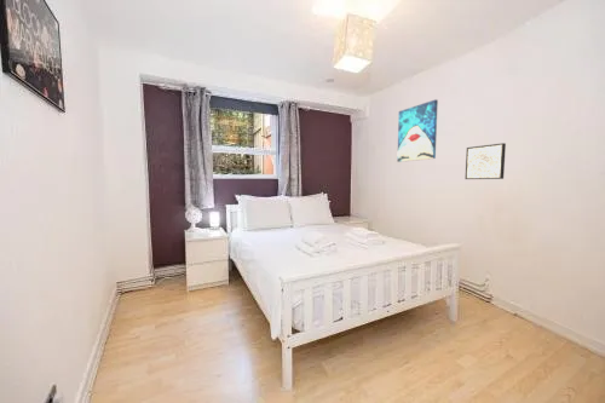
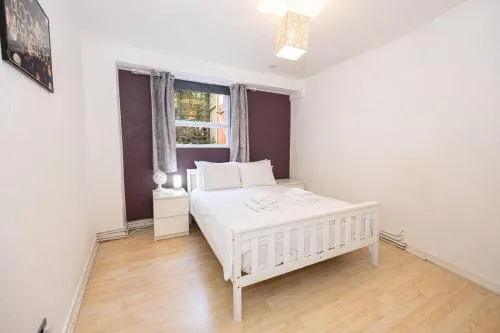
- wall art [463,142,507,180]
- wall art [396,98,439,163]
